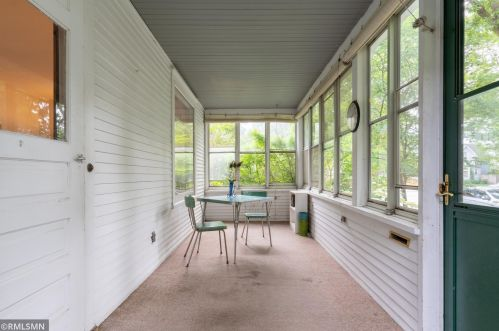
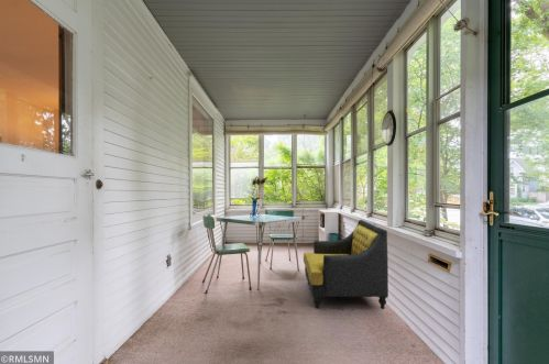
+ armchair [303,219,389,310]
